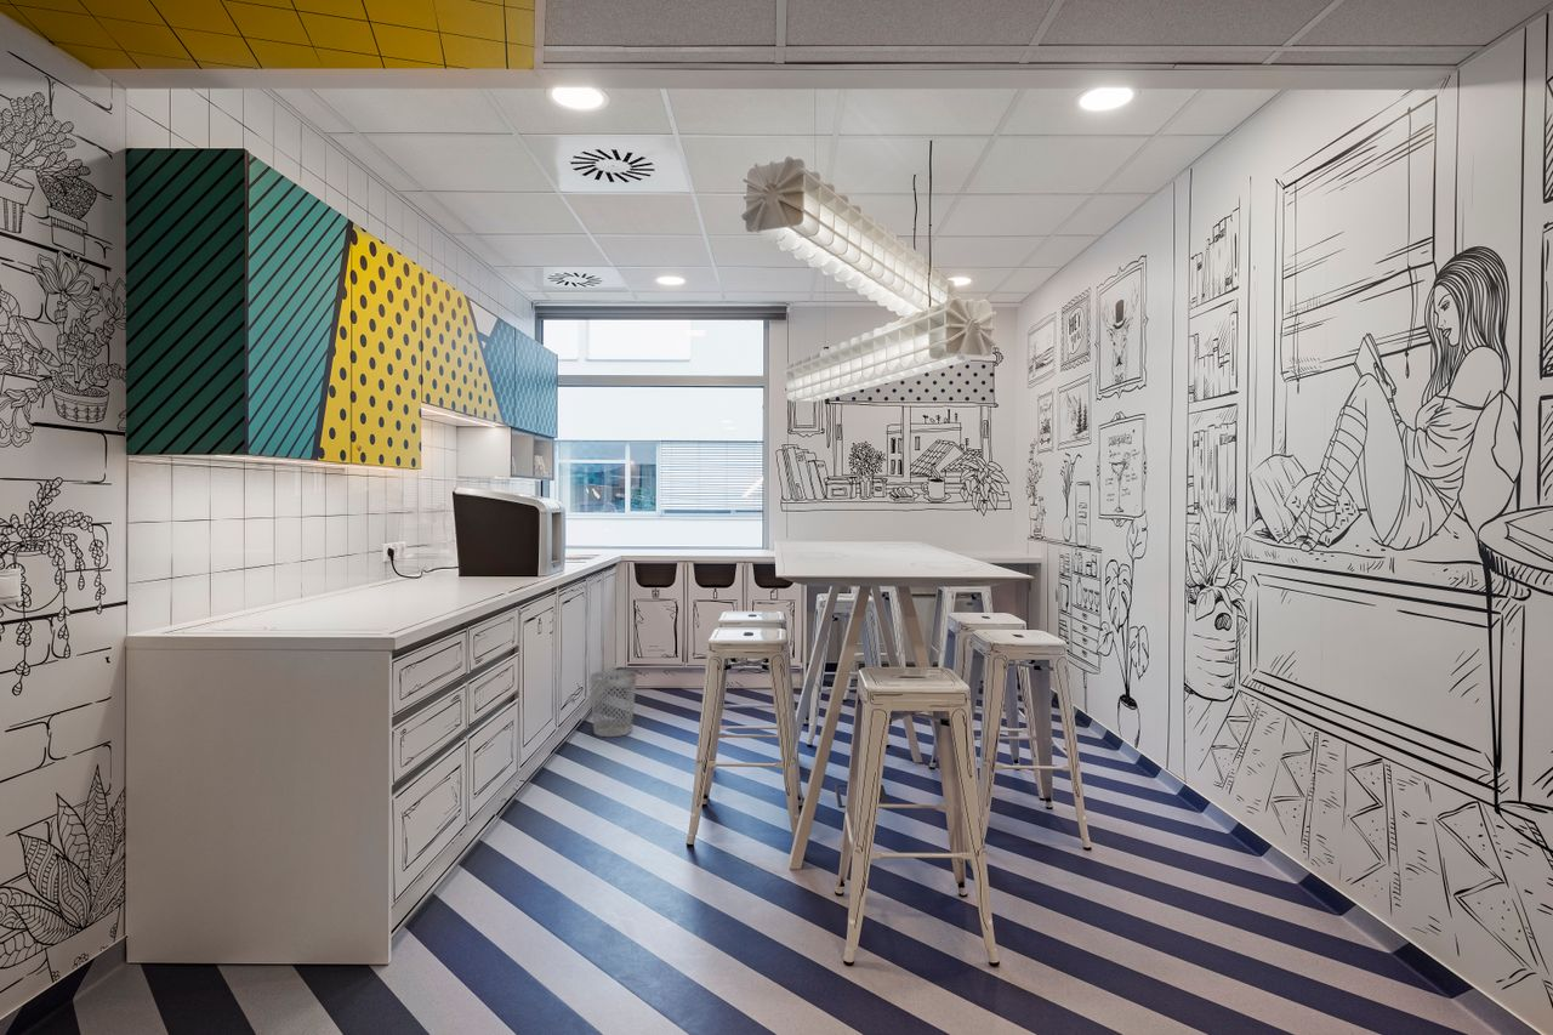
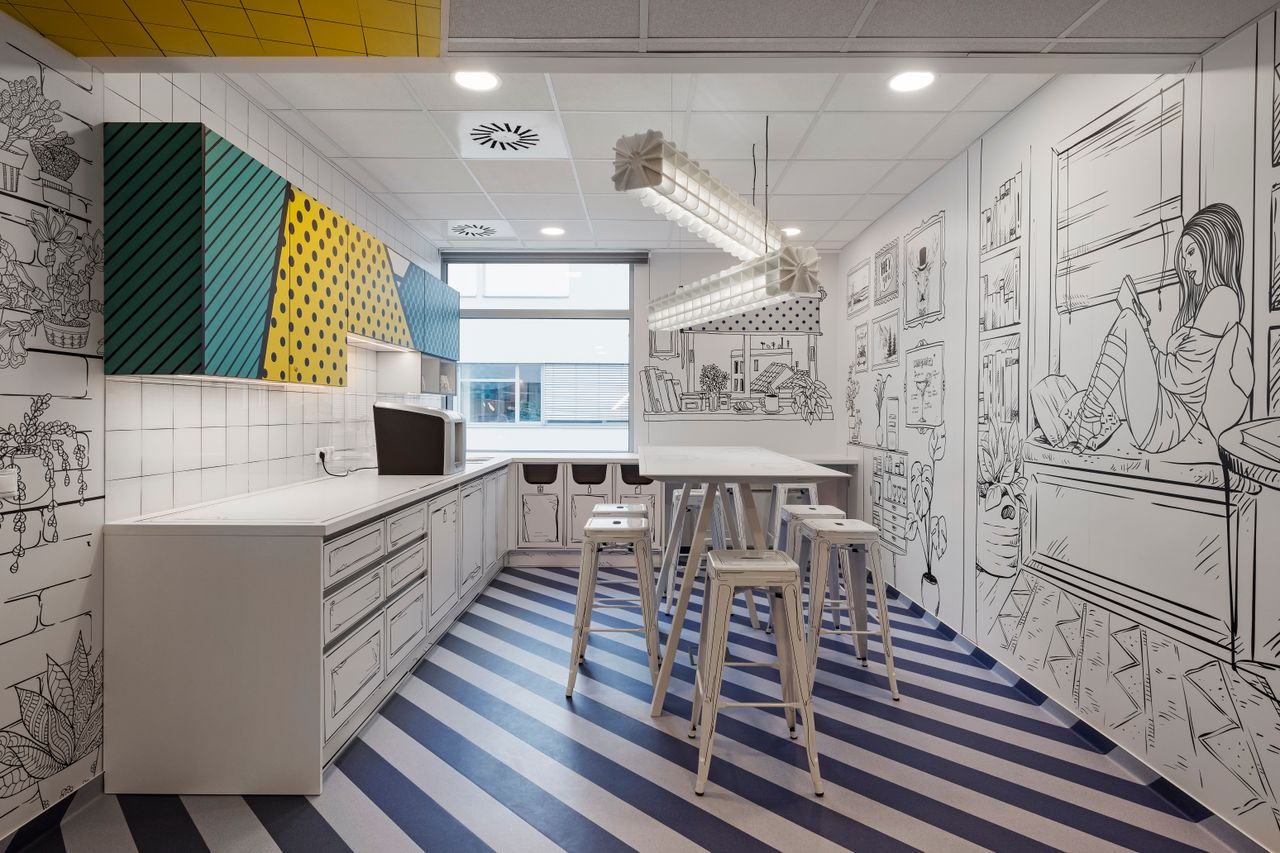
- wastebasket [588,669,638,738]
